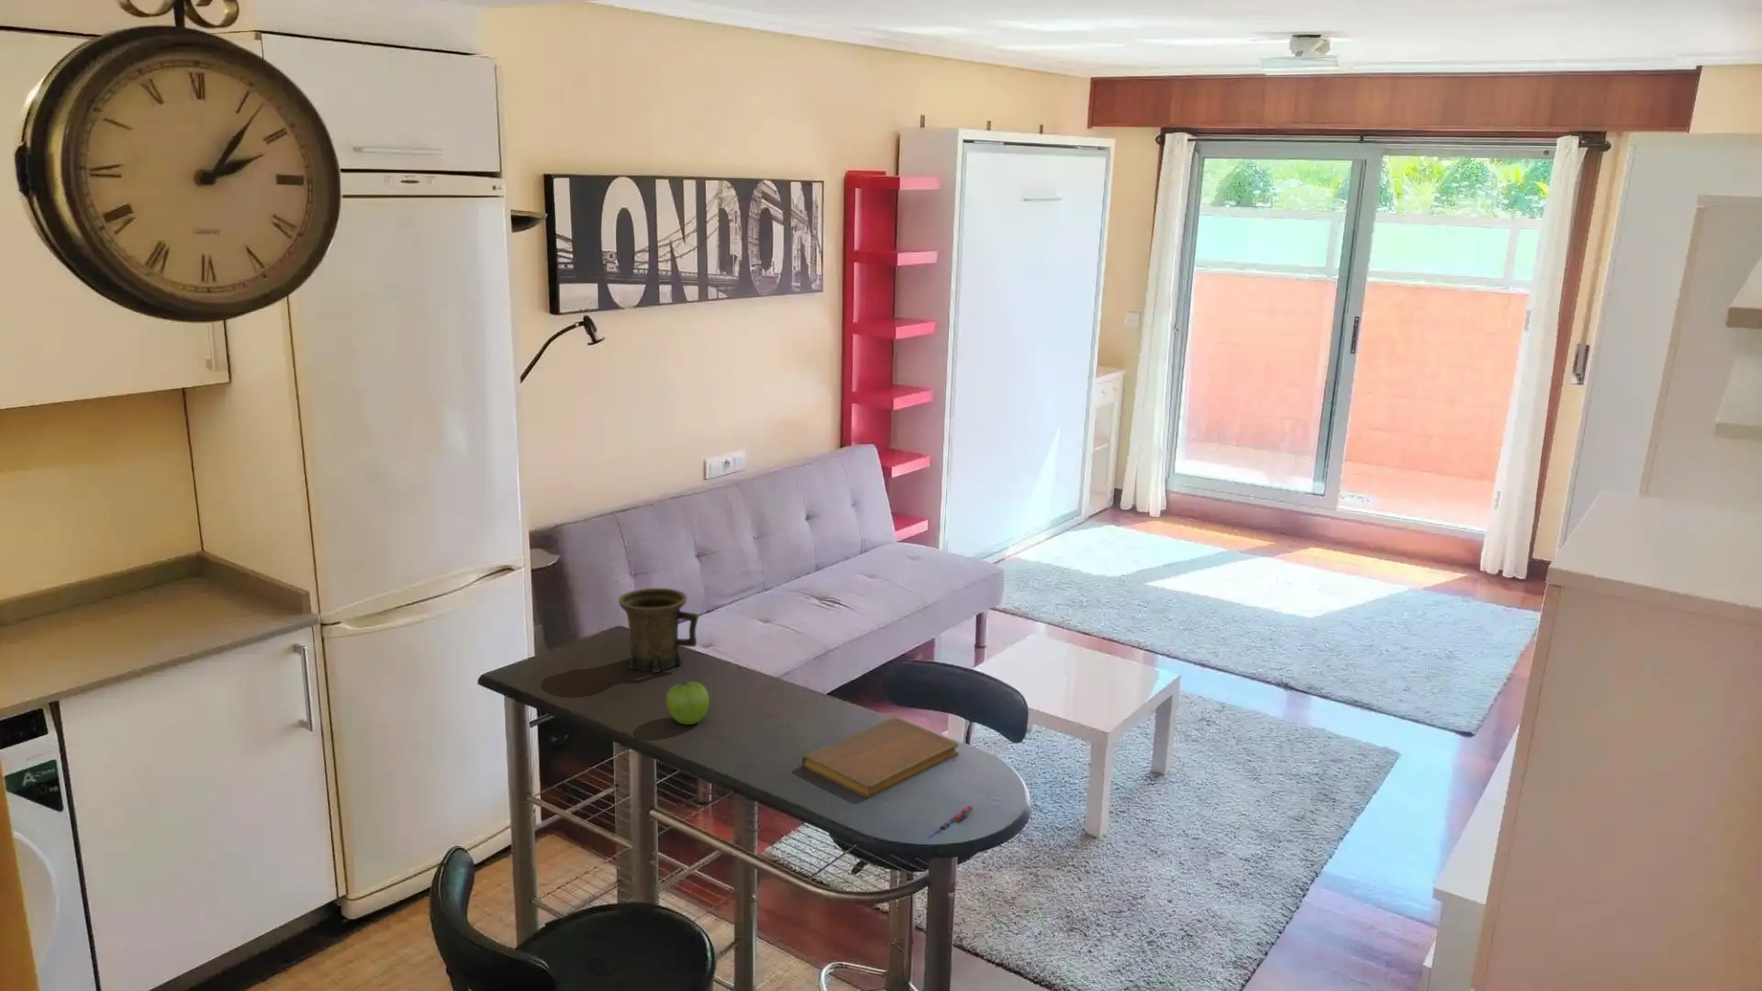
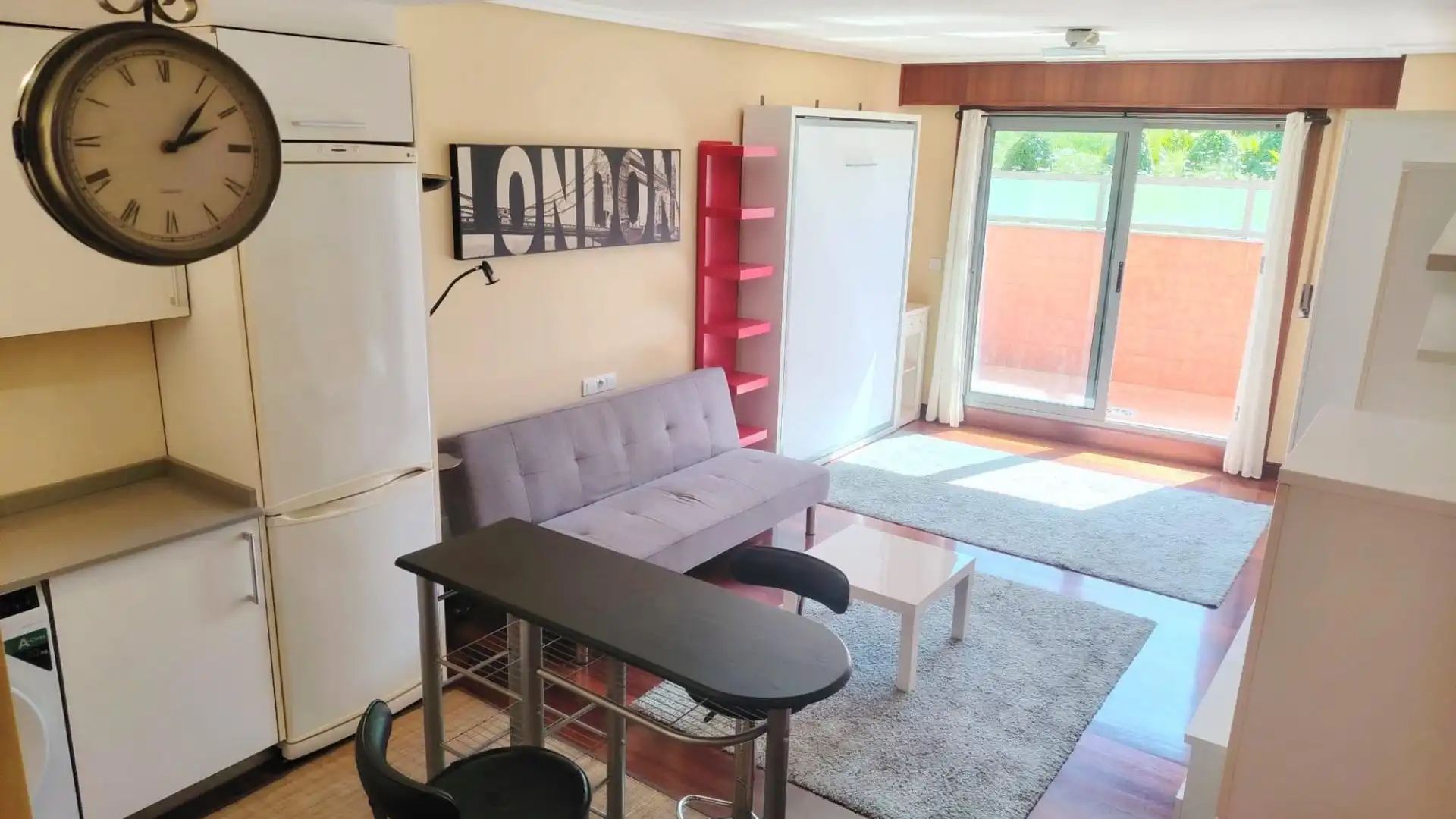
- mug [617,587,699,674]
- fruit [666,681,710,726]
- notebook [801,715,960,800]
- pen [925,805,974,841]
